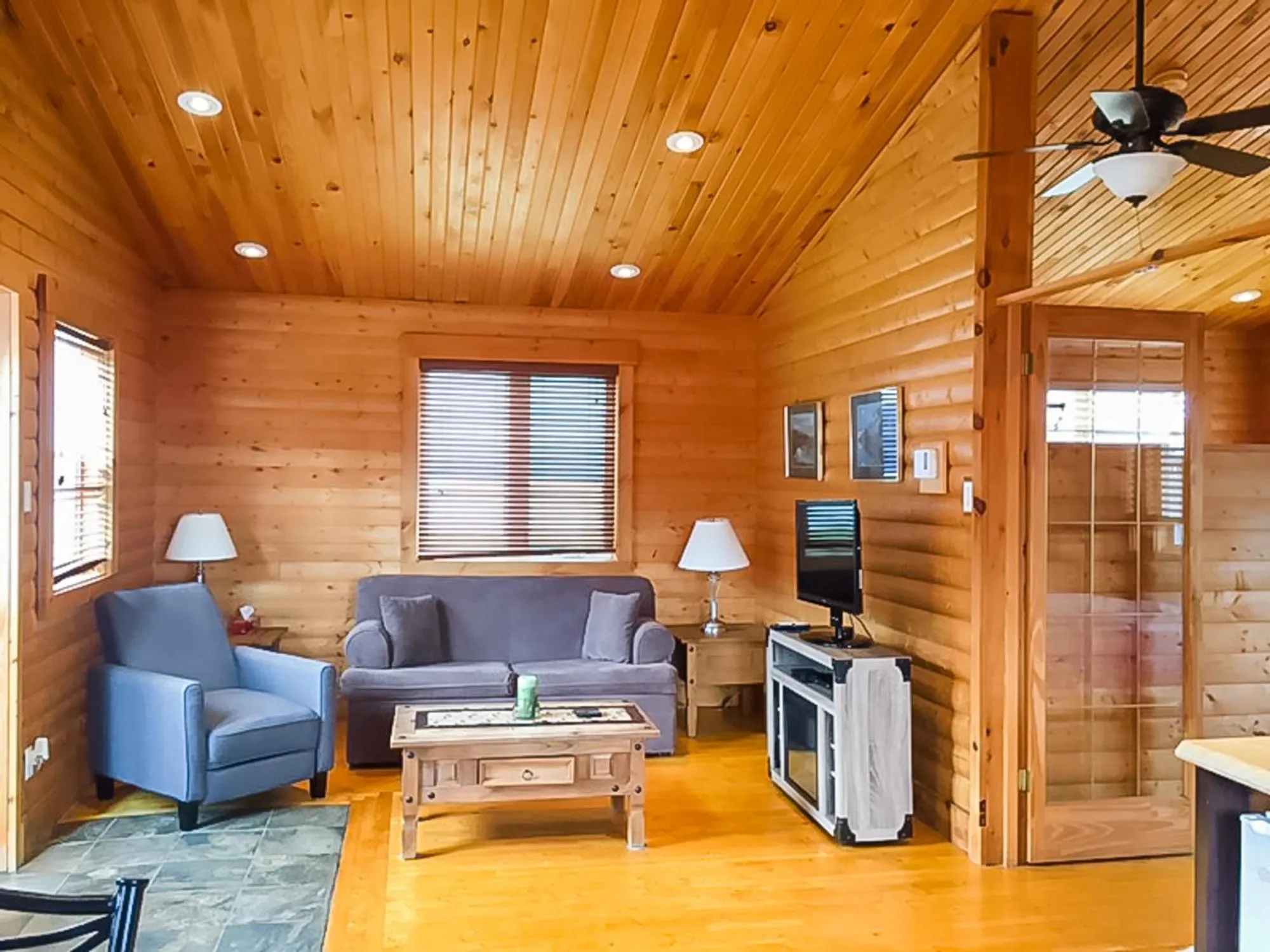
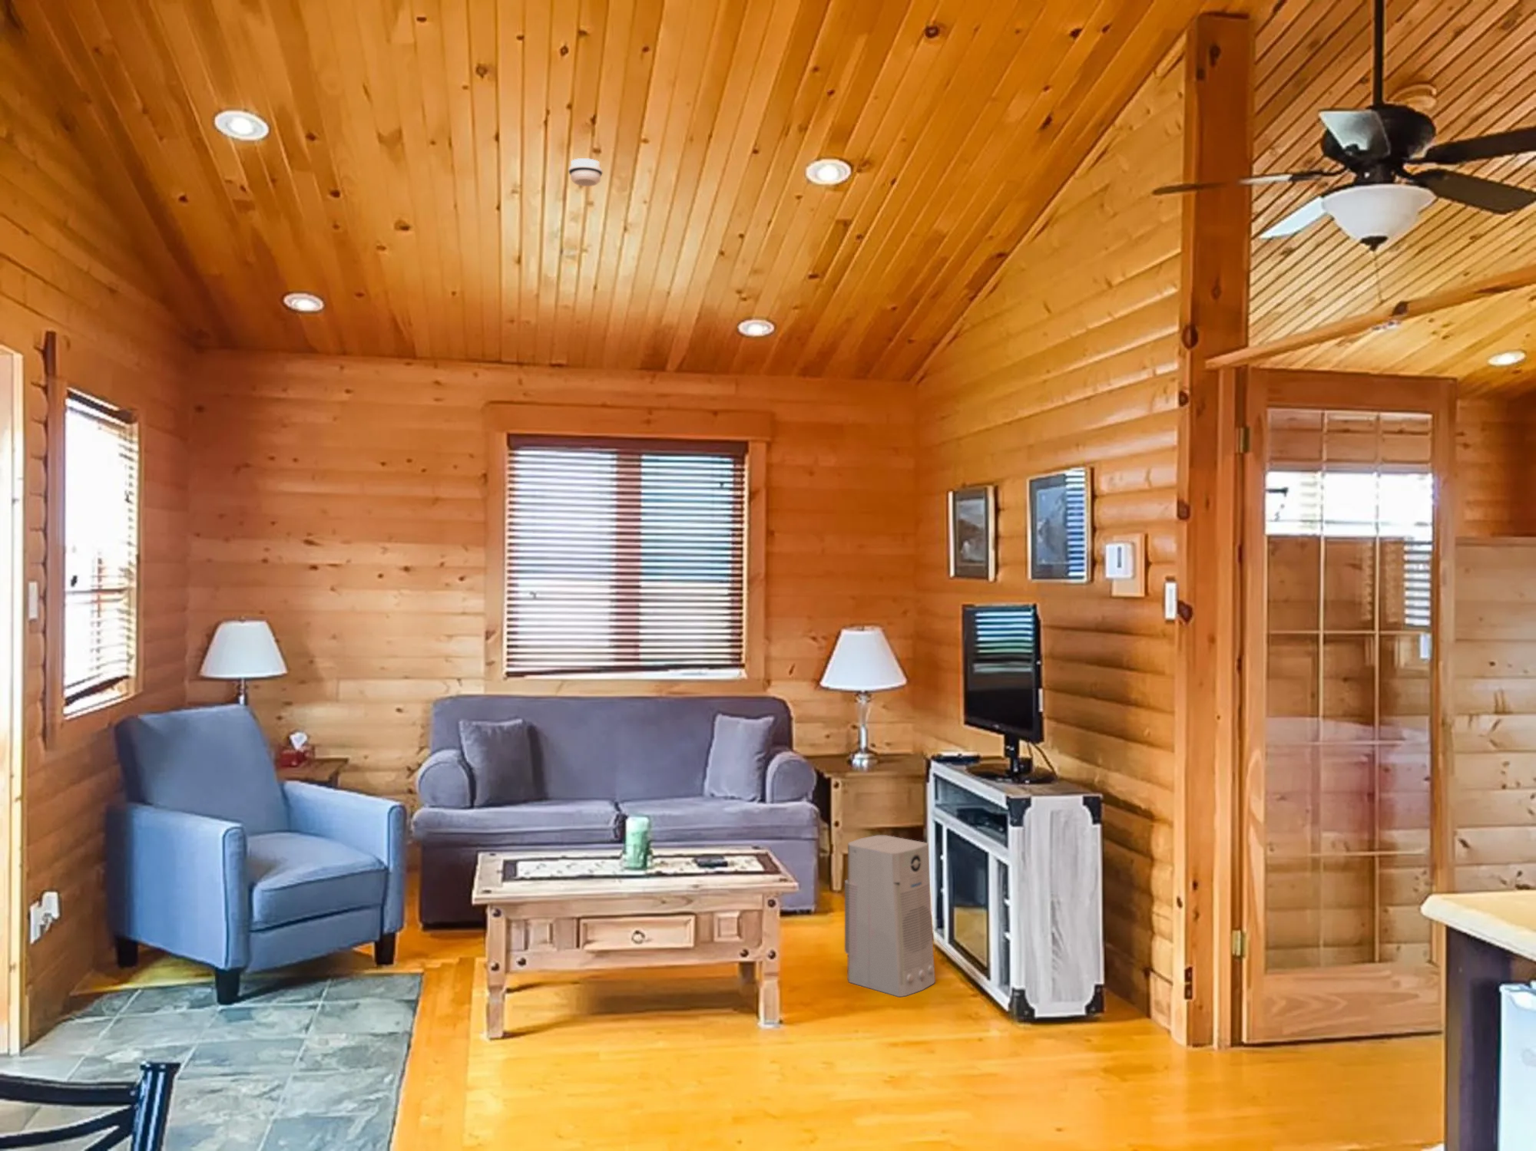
+ smoke detector [567,157,604,187]
+ air purifier [844,835,936,997]
